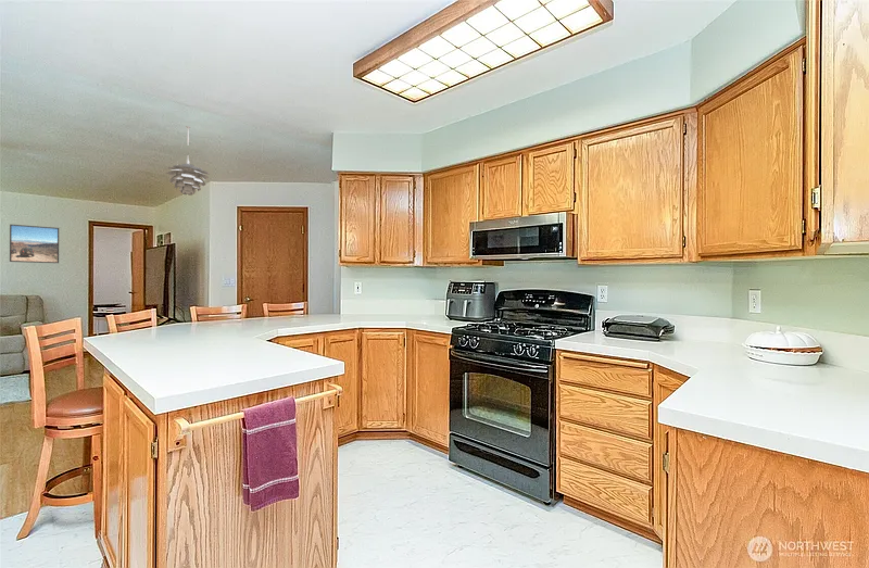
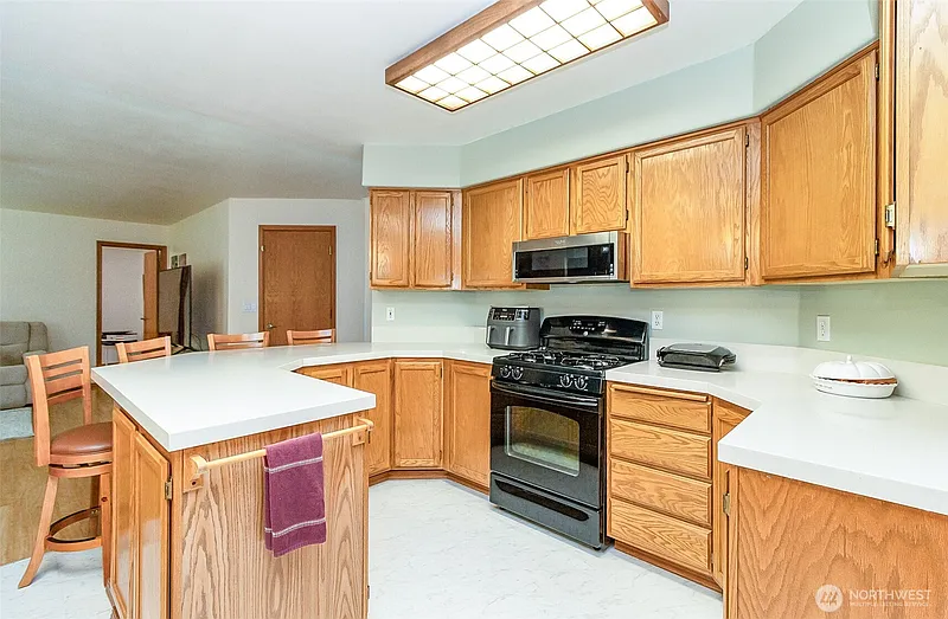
- pendant light [165,125,211,197]
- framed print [9,224,60,264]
